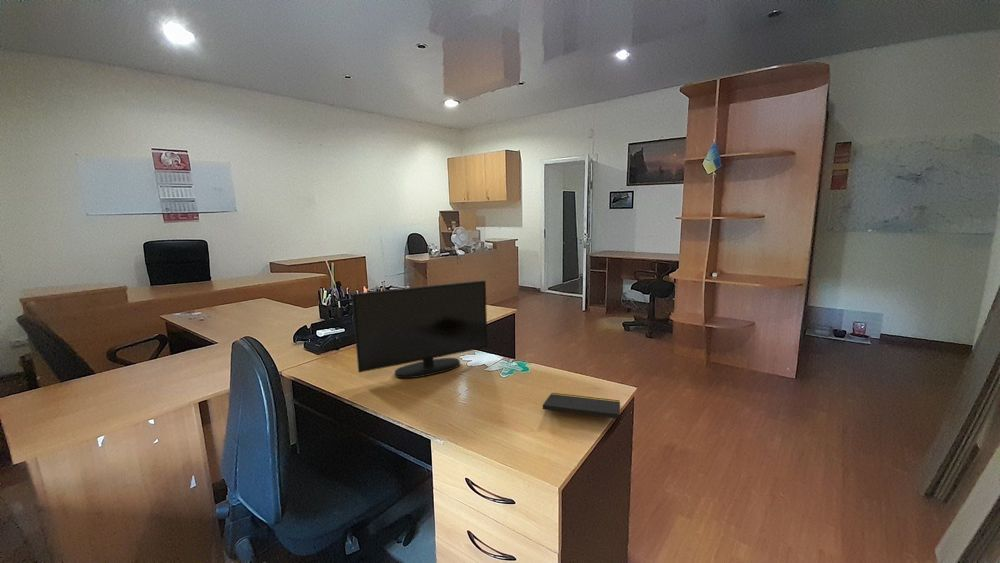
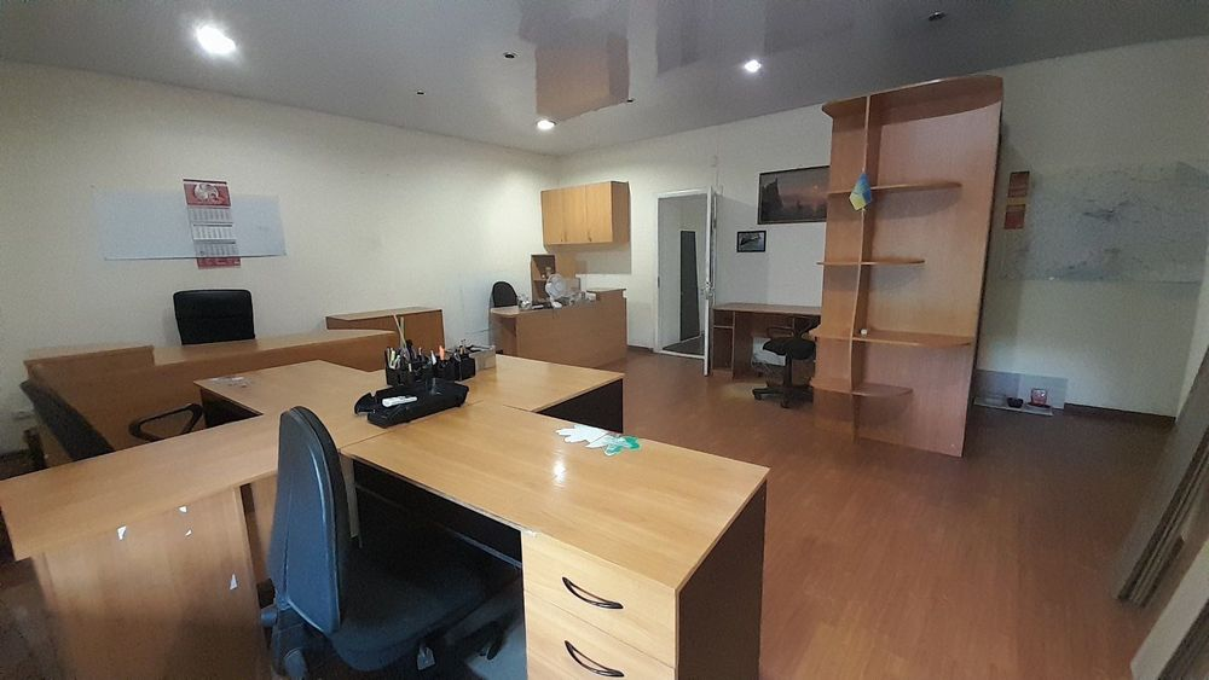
- monitor [351,279,488,379]
- notepad [542,392,623,429]
